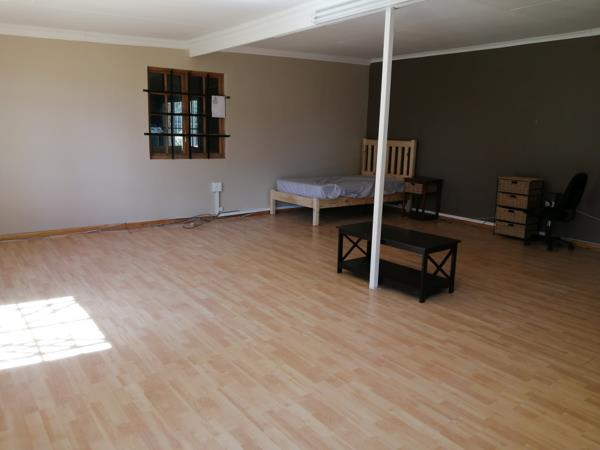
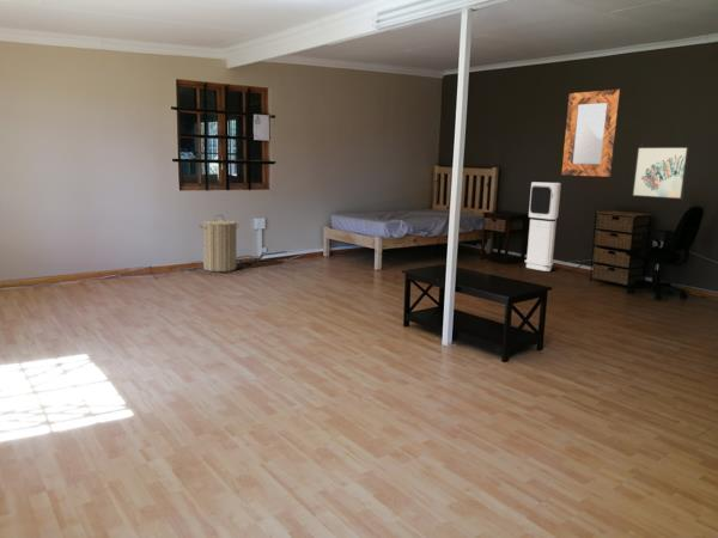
+ wall art [631,146,690,201]
+ laundry hamper [199,214,241,273]
+ air purifier [524,181,562,273]
+ home mirror [560,88,622,178]
